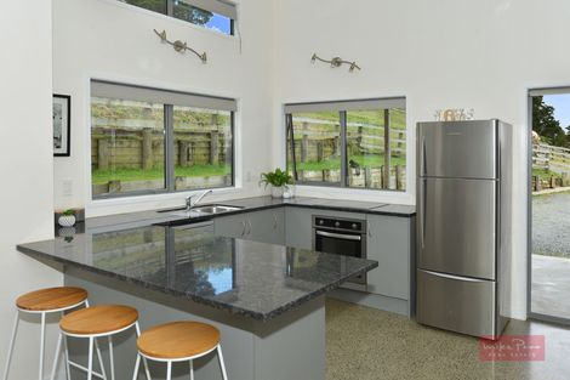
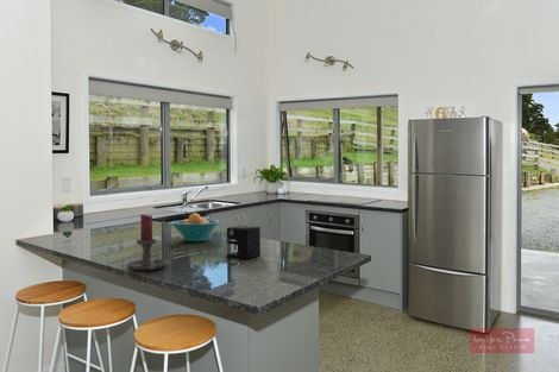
+ candle holder [126,214,168,271]
+ coffee maker [226,225,262,266]
+ fruit bowl [170,212,220,242]
